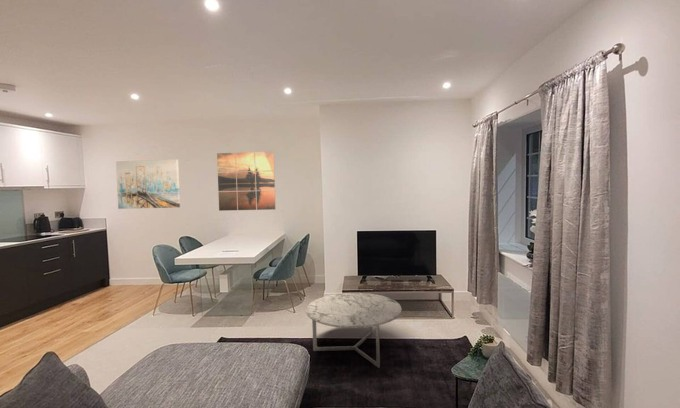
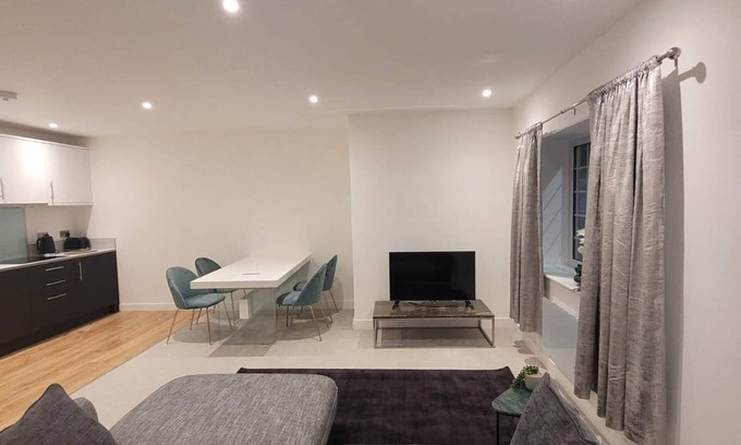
- wall art [216,151,277,212]
- coffee table [305,292,402,369]
- wall art [115,158,181,210]
